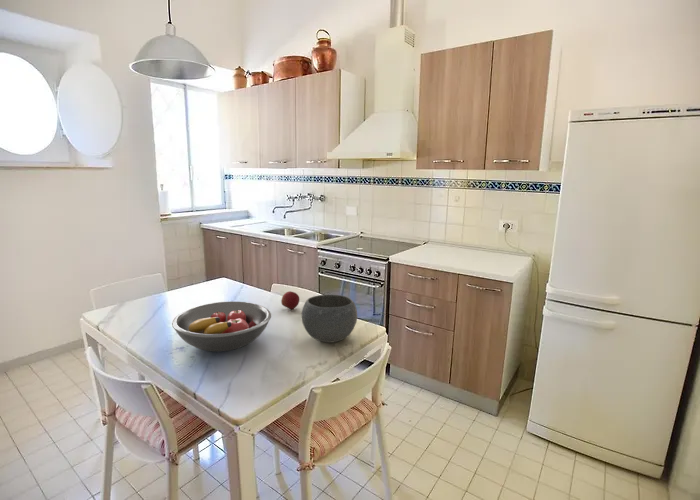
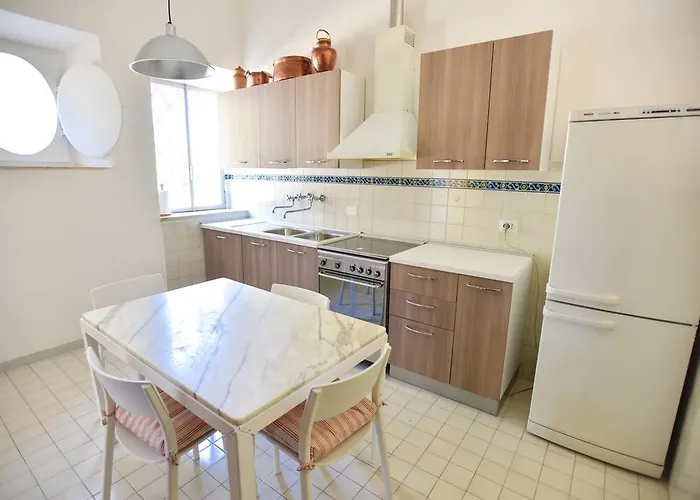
- bowl [301,294,358,344]
- fruit bowl [171,300,272,353]
- apple [280,290,300,310]
